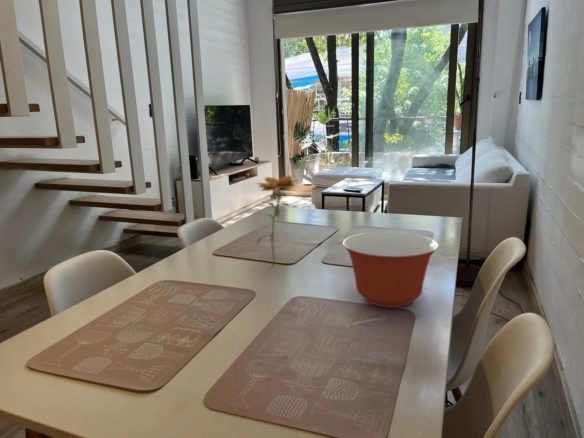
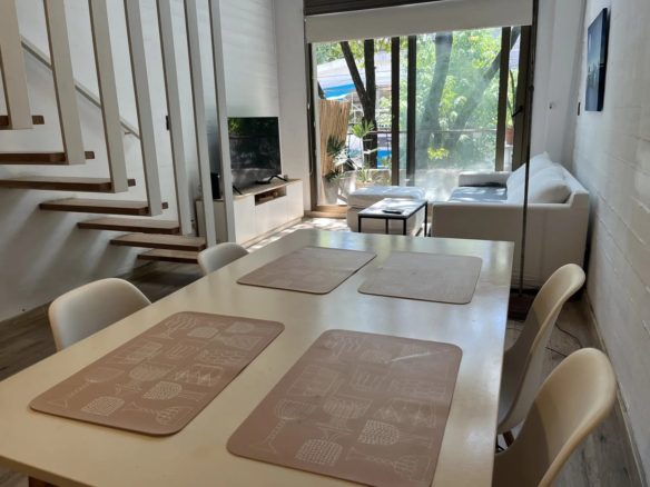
- flower [255,175,299,264]
- mixing bowl [342,231,440,309]
